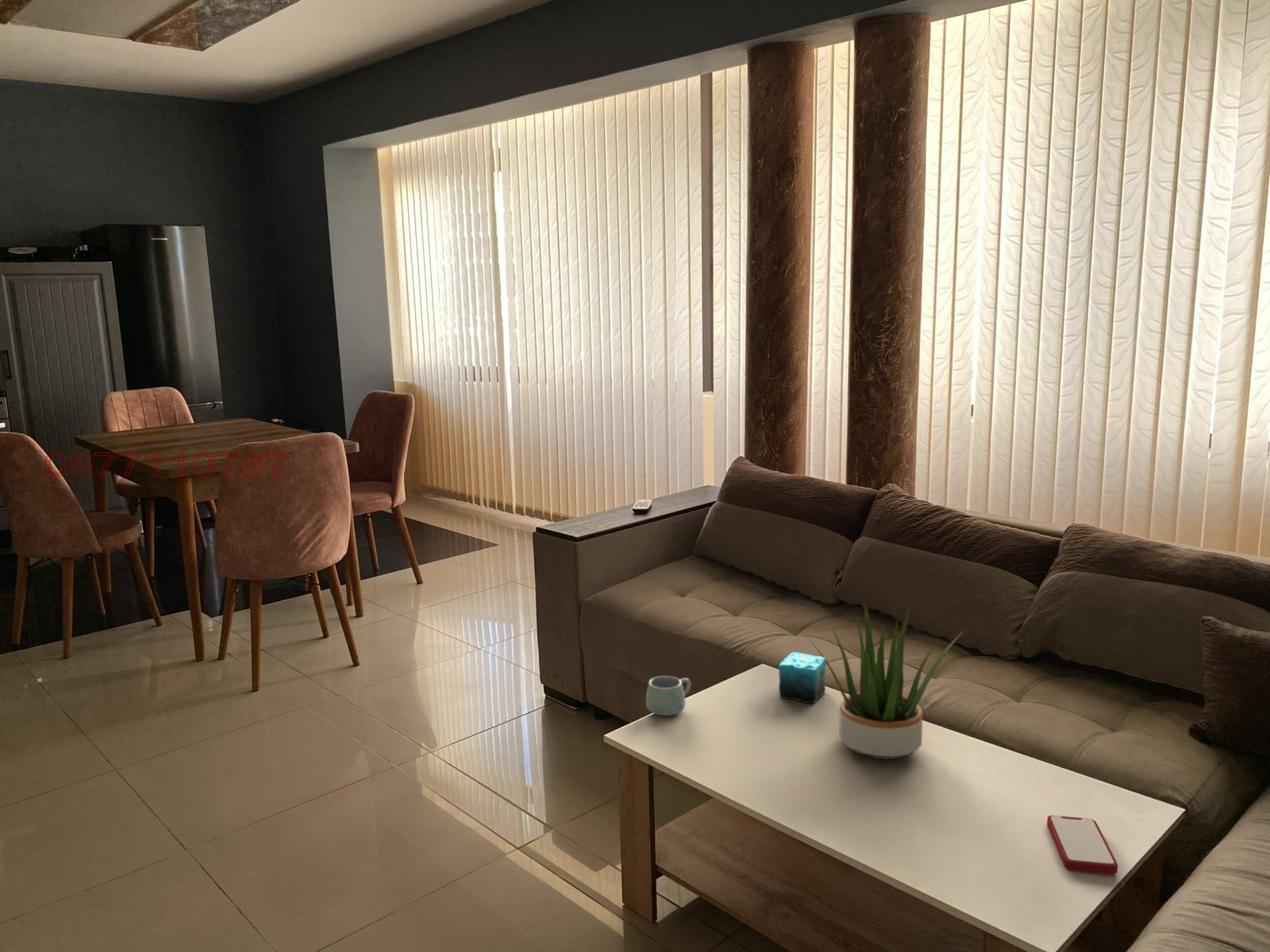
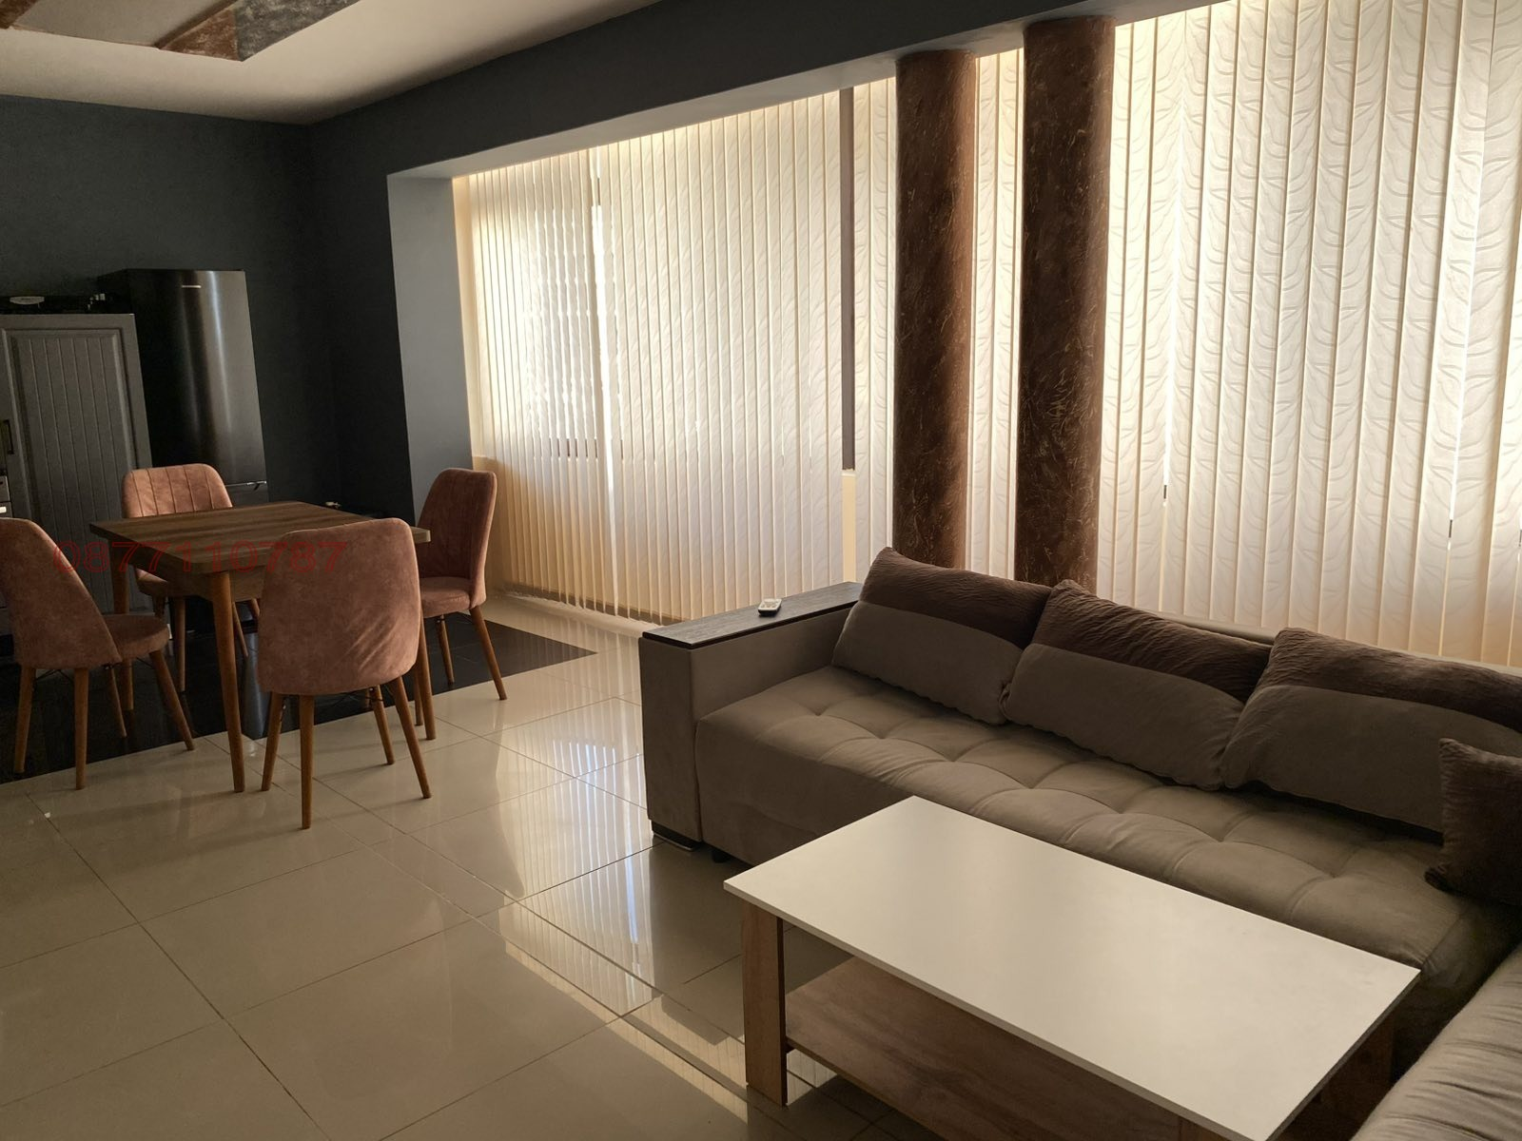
- potted plant [803,603,964,760]
- candle [778,649,827,704]
- mug [645,675,692,716]
- smartphone [1046,815,1118,875]
